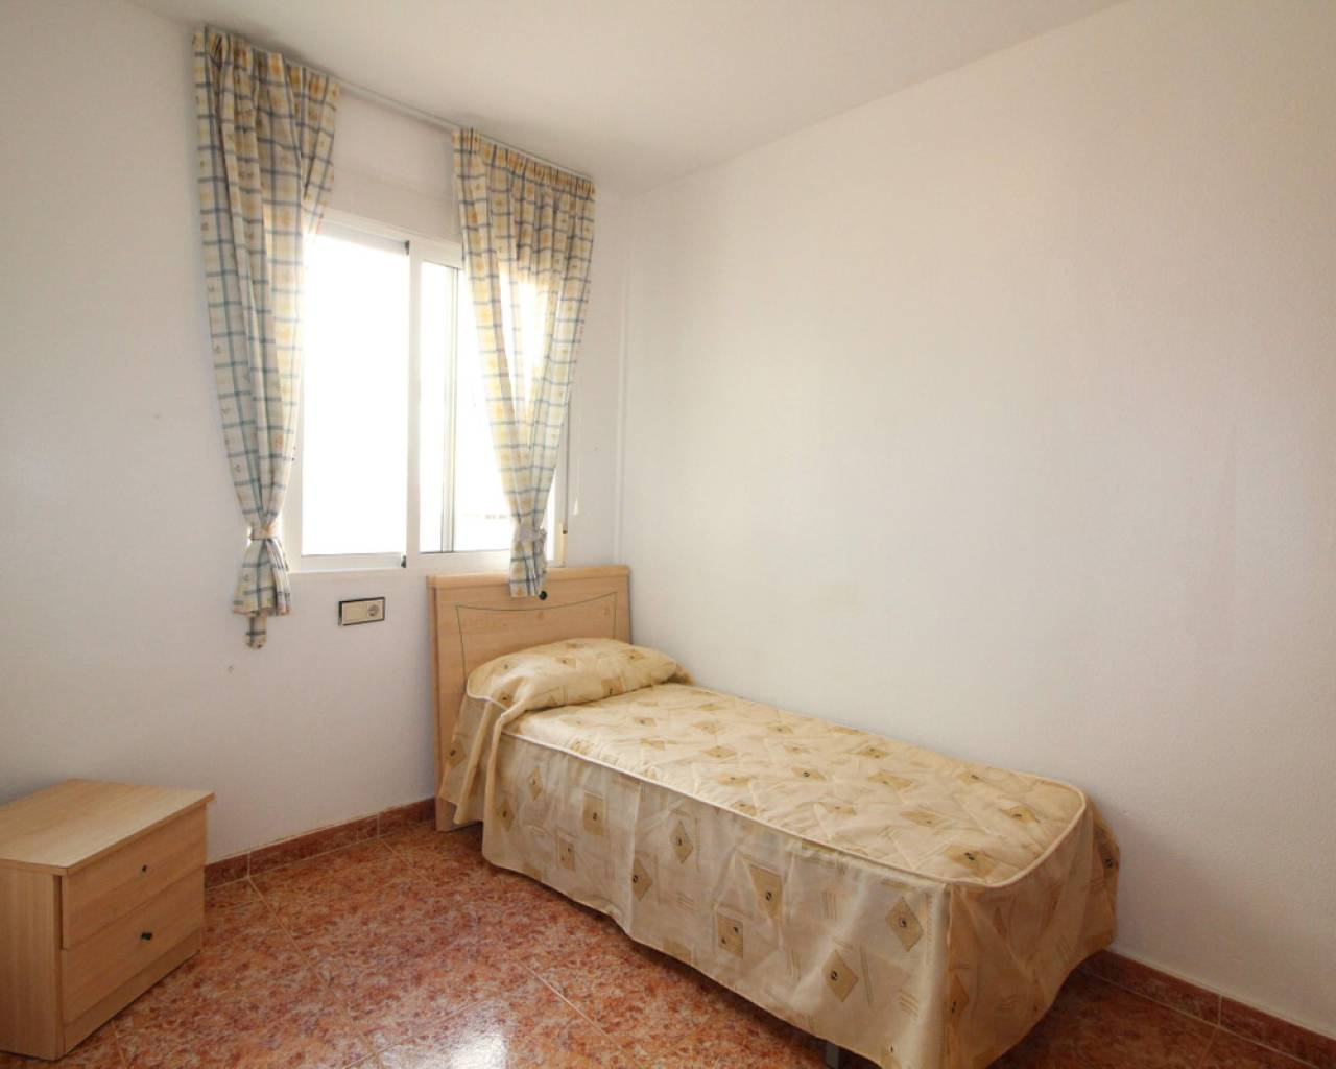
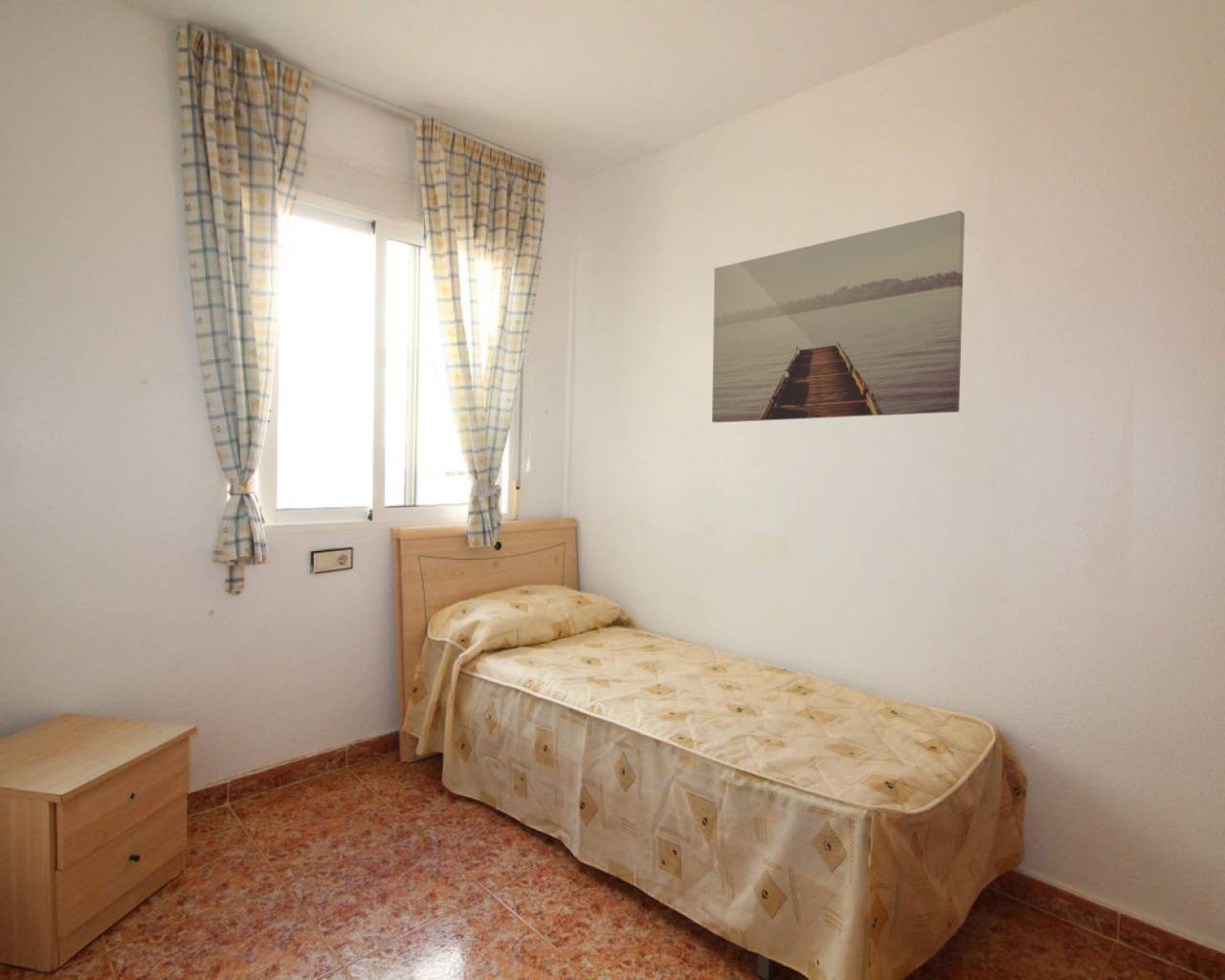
+ wall art [711,210,966,423]
